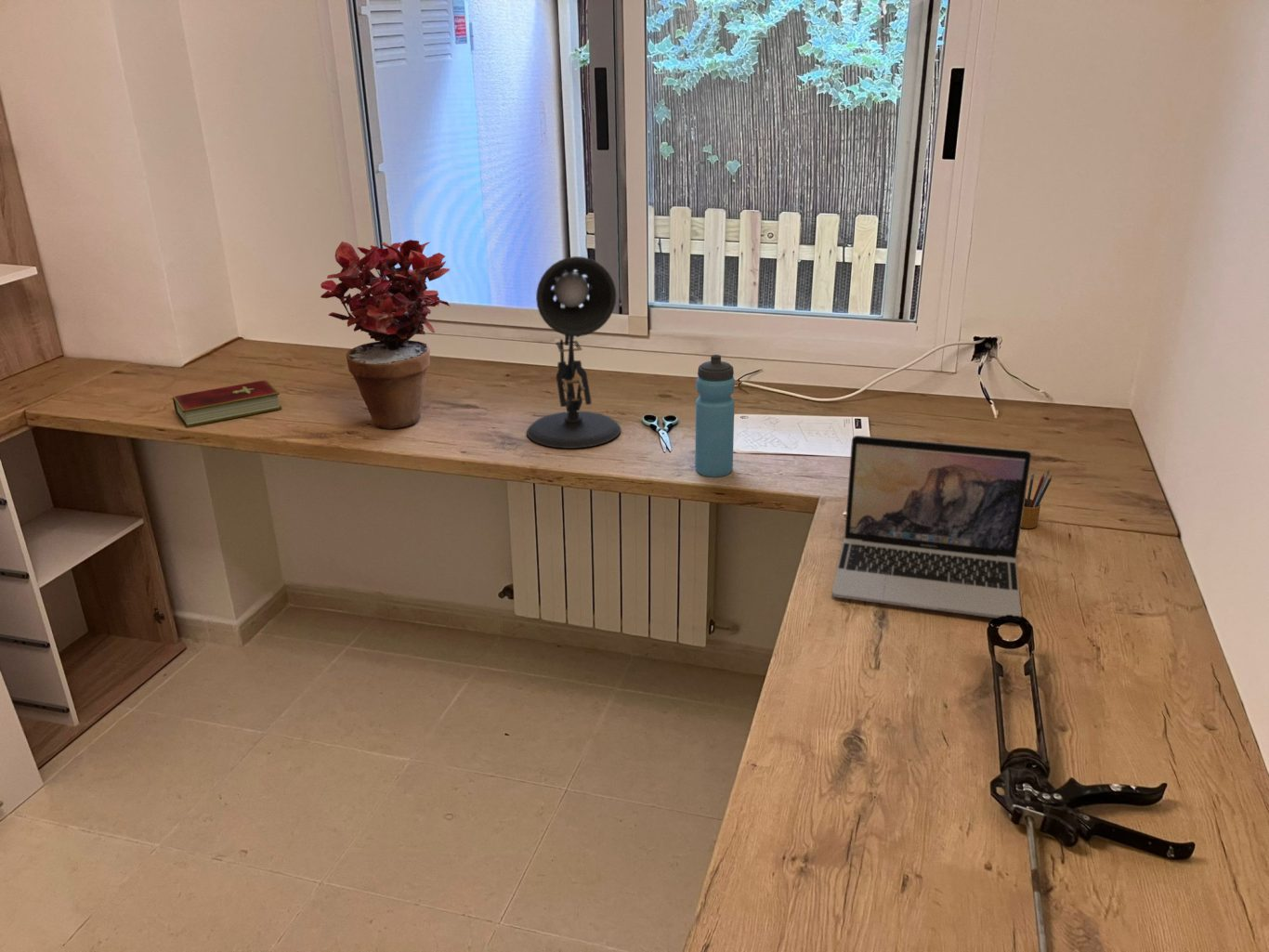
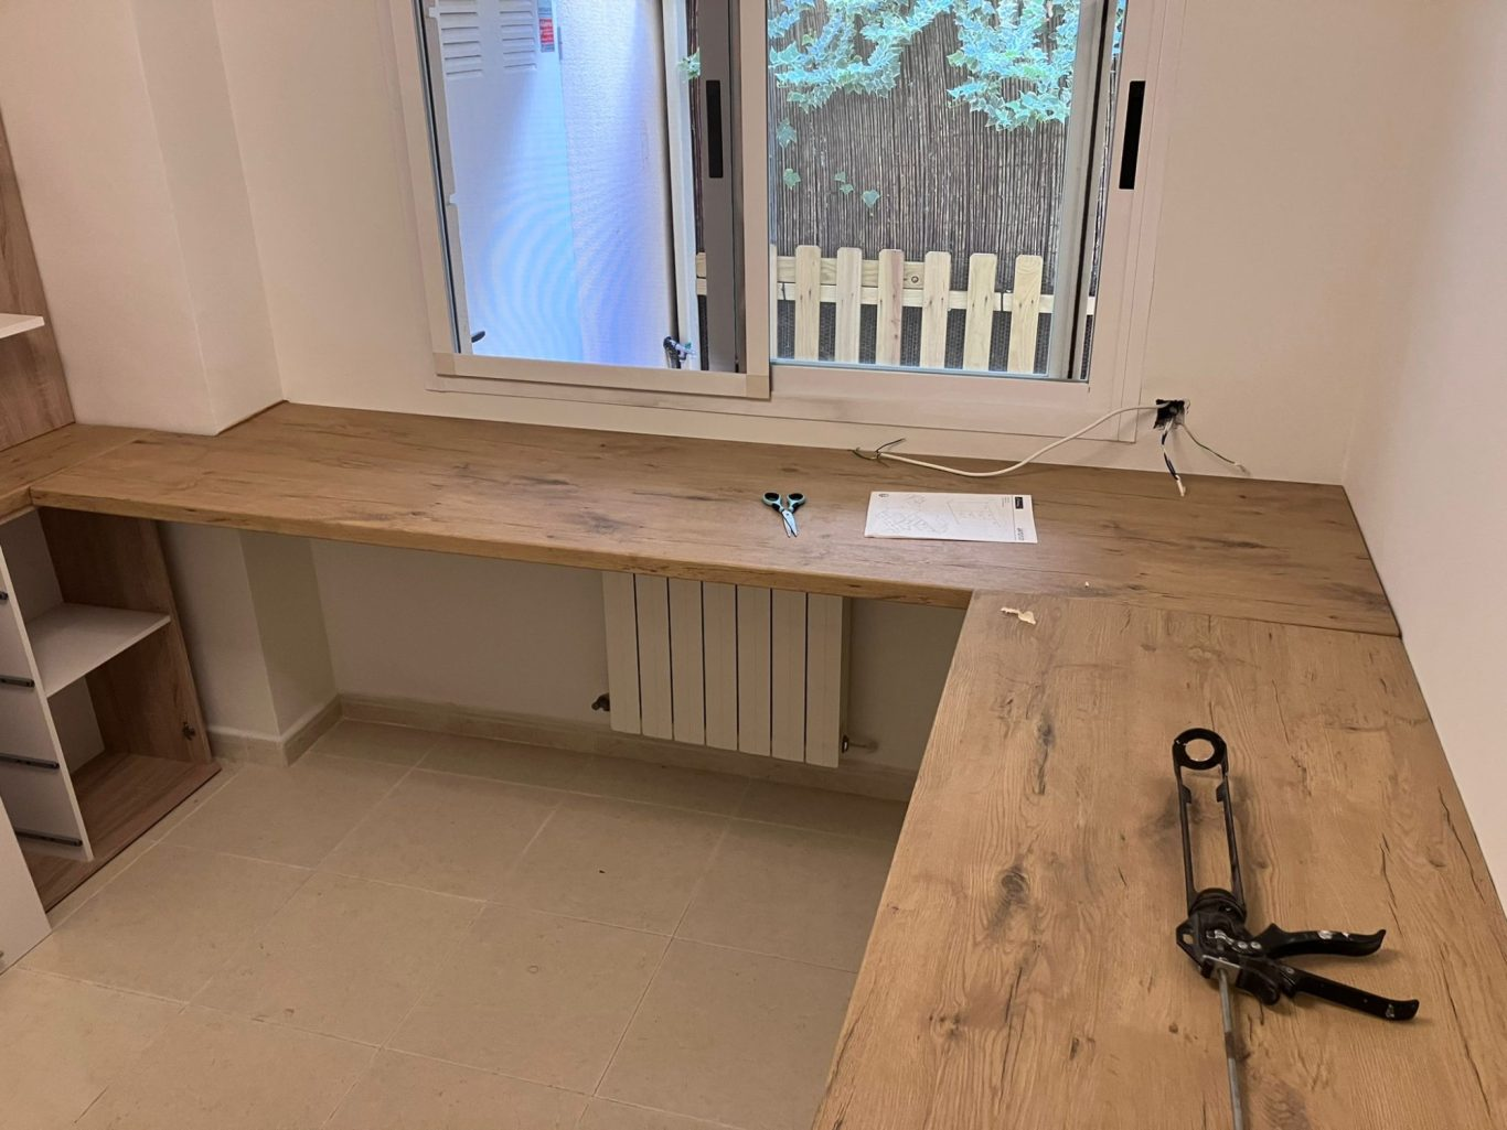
- pencil box [1021,469,1053,529]
- laptop [831,435,1032,619]
- water bottle [694,354,736,478]
- hardcover book [172,379,282,428]
- desk lamp [526,255,621,450]
- potted plant [320,239,451,430]
